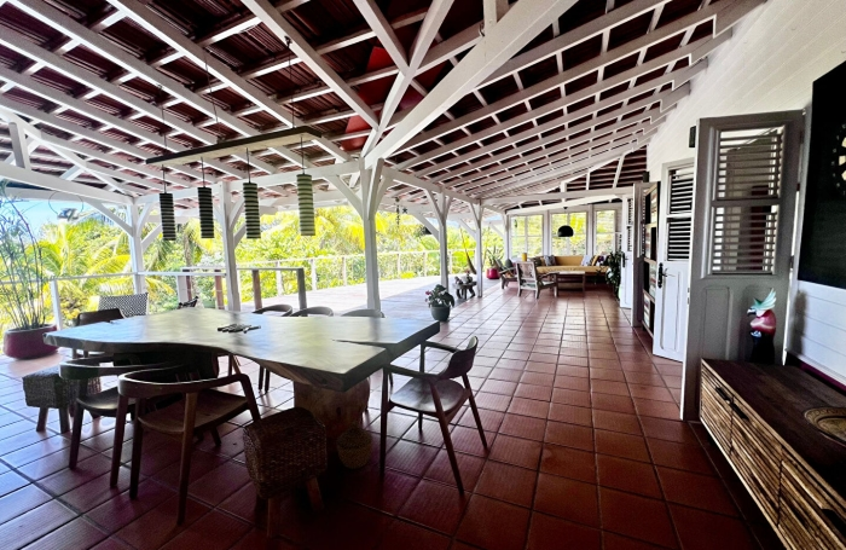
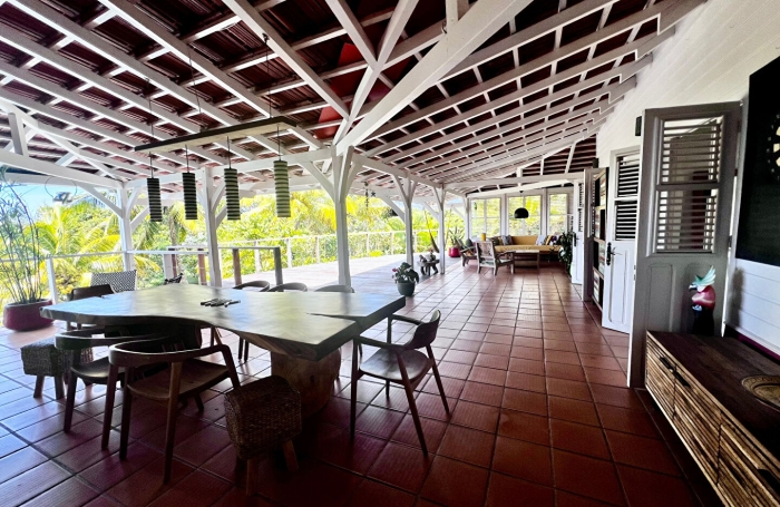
- woven basket [335,421,373,470]
